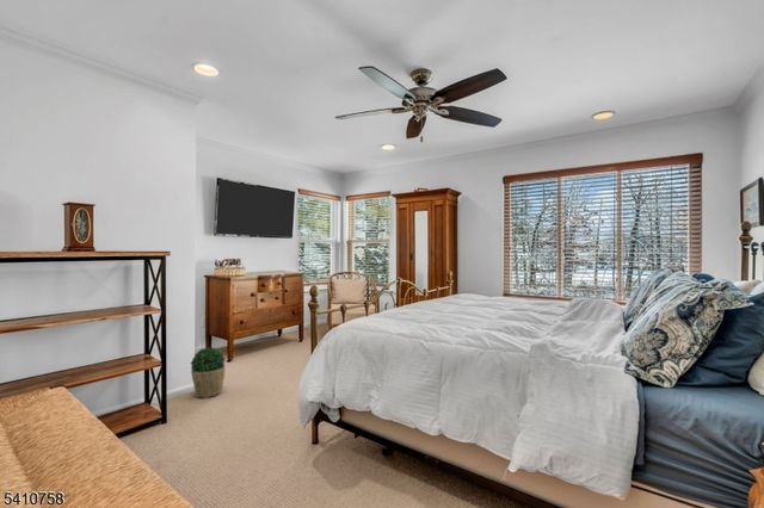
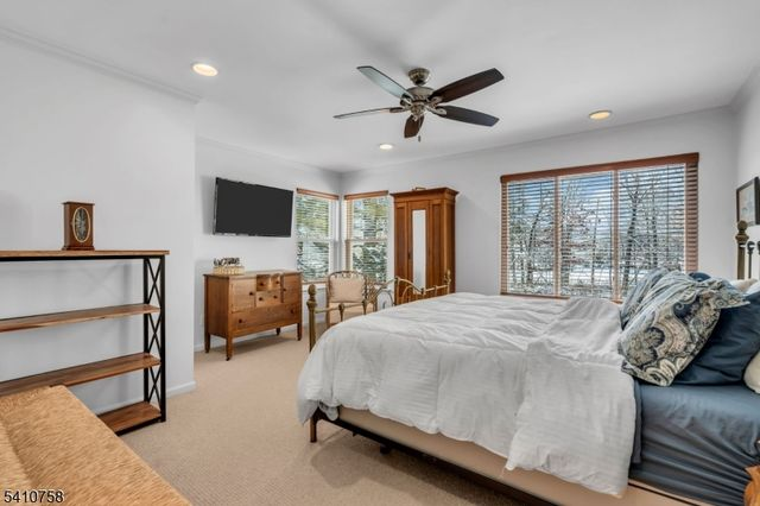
- potted plant [189,346,227,399]
